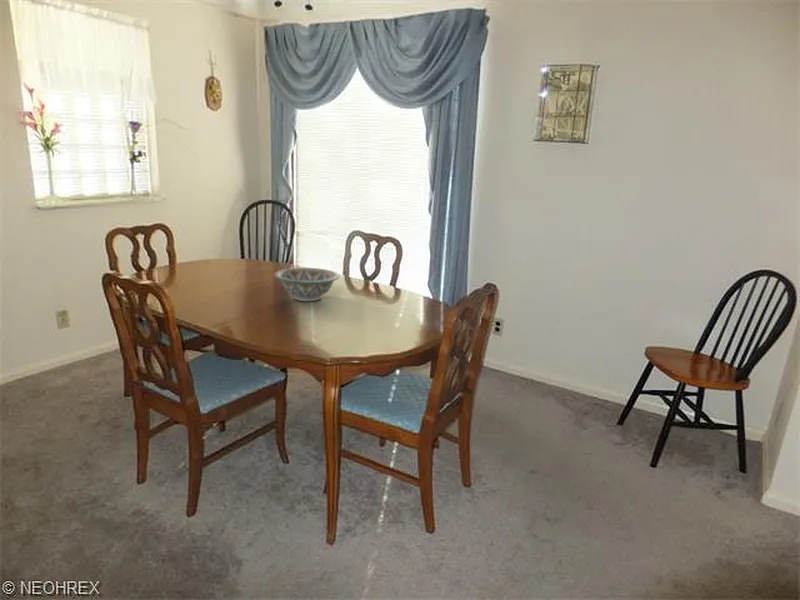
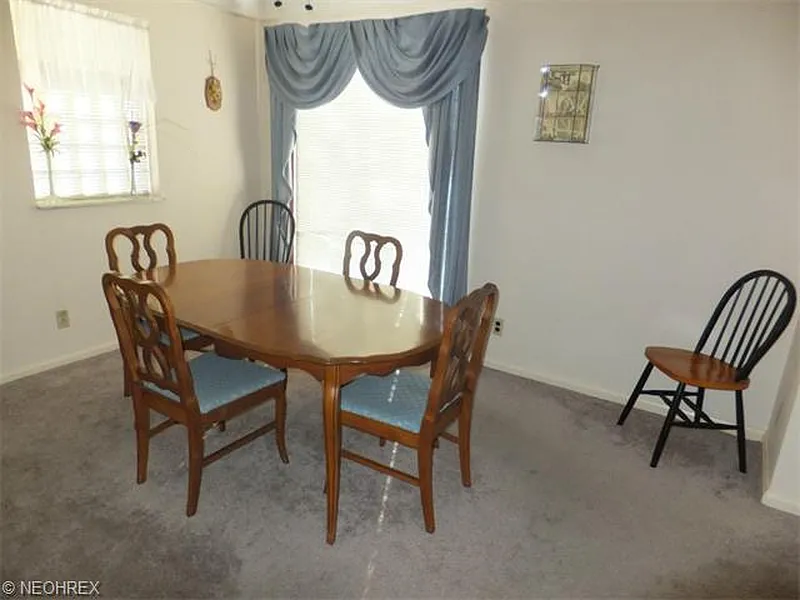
- decorative bowl [274,267,341,302]
